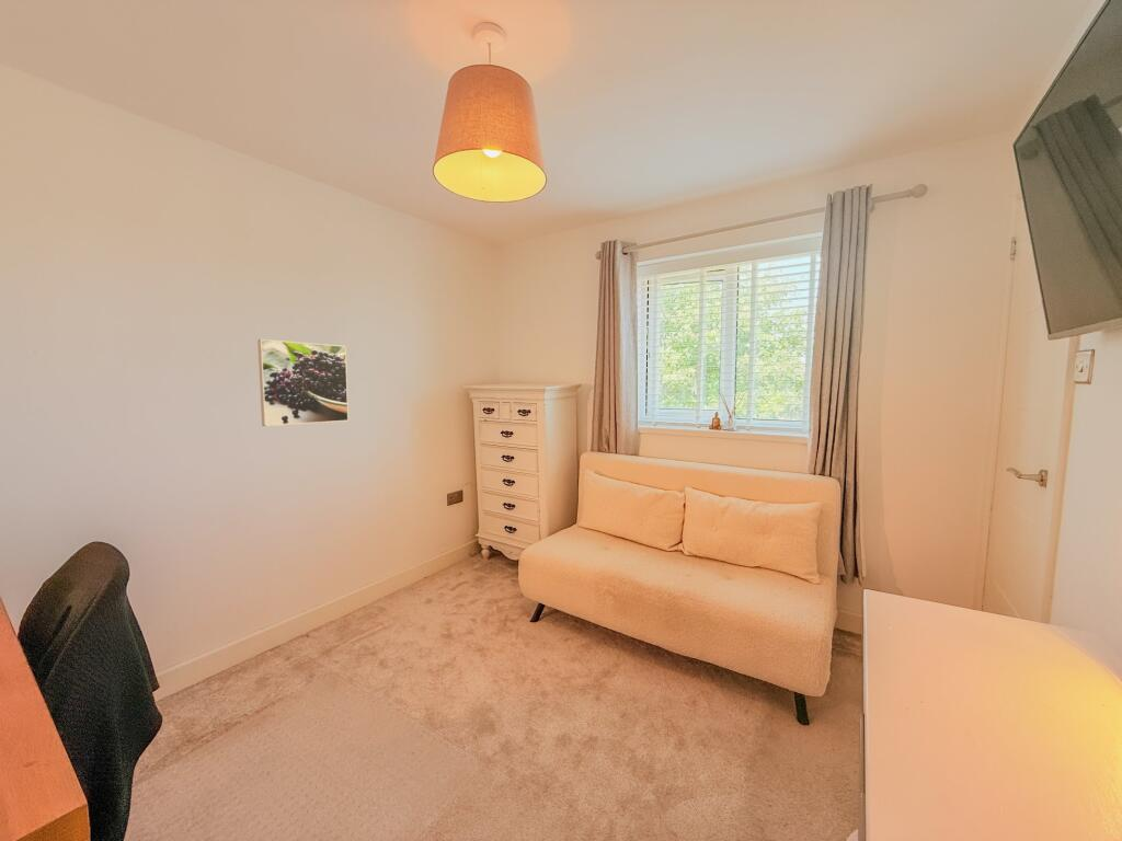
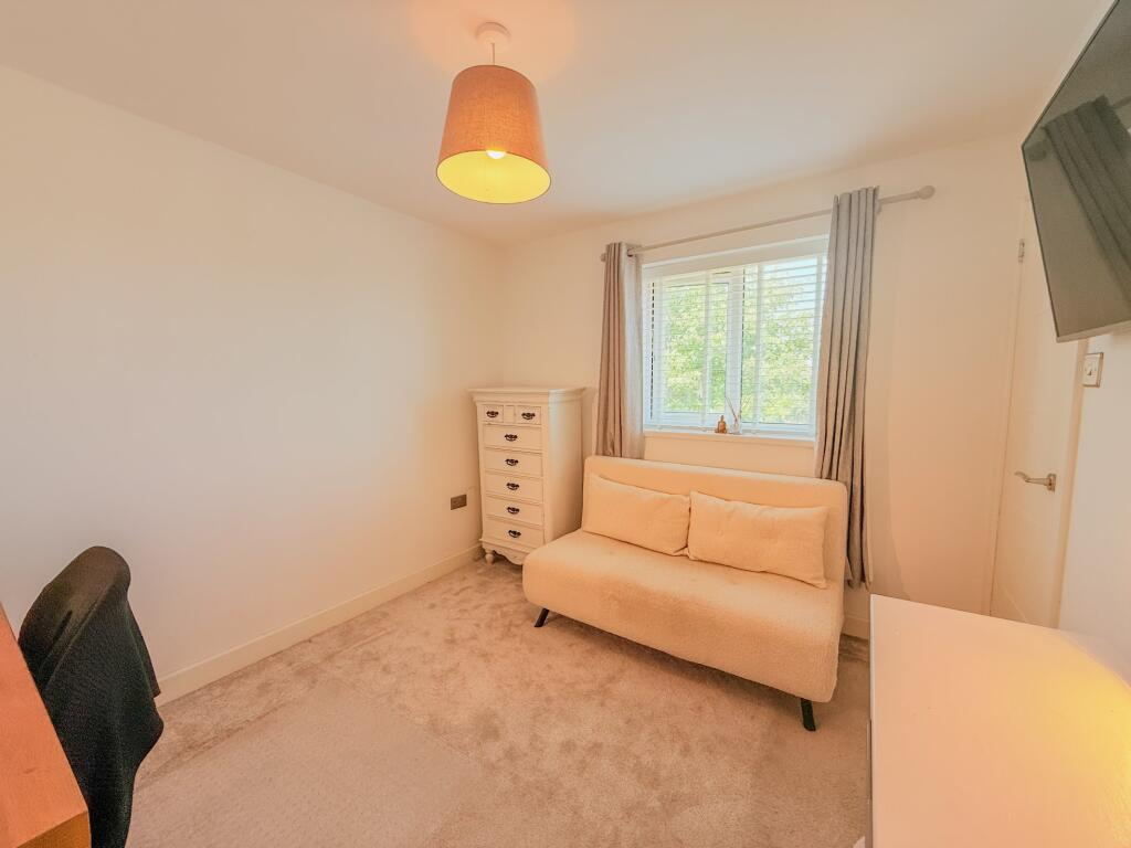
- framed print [256,338,350,427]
